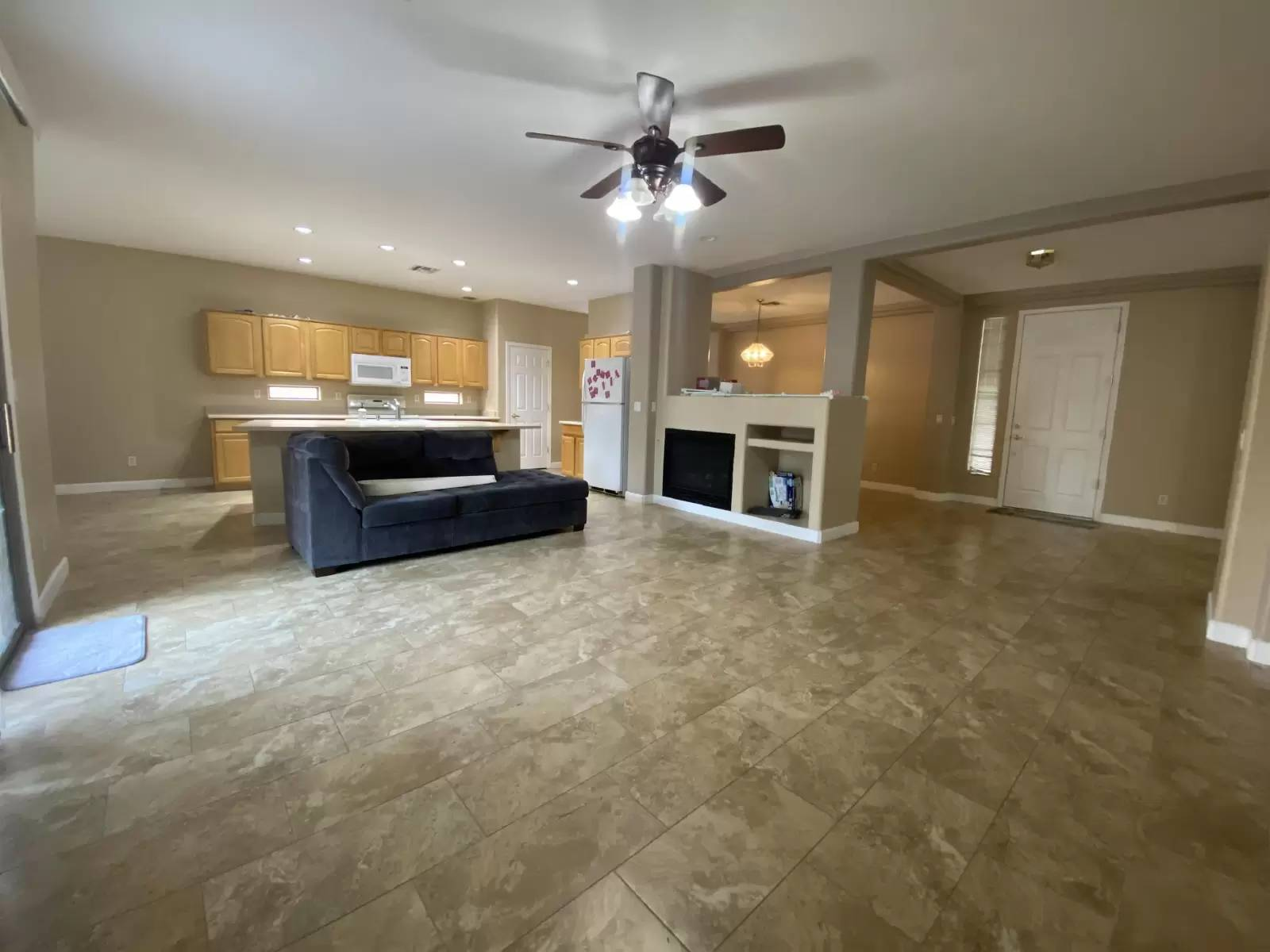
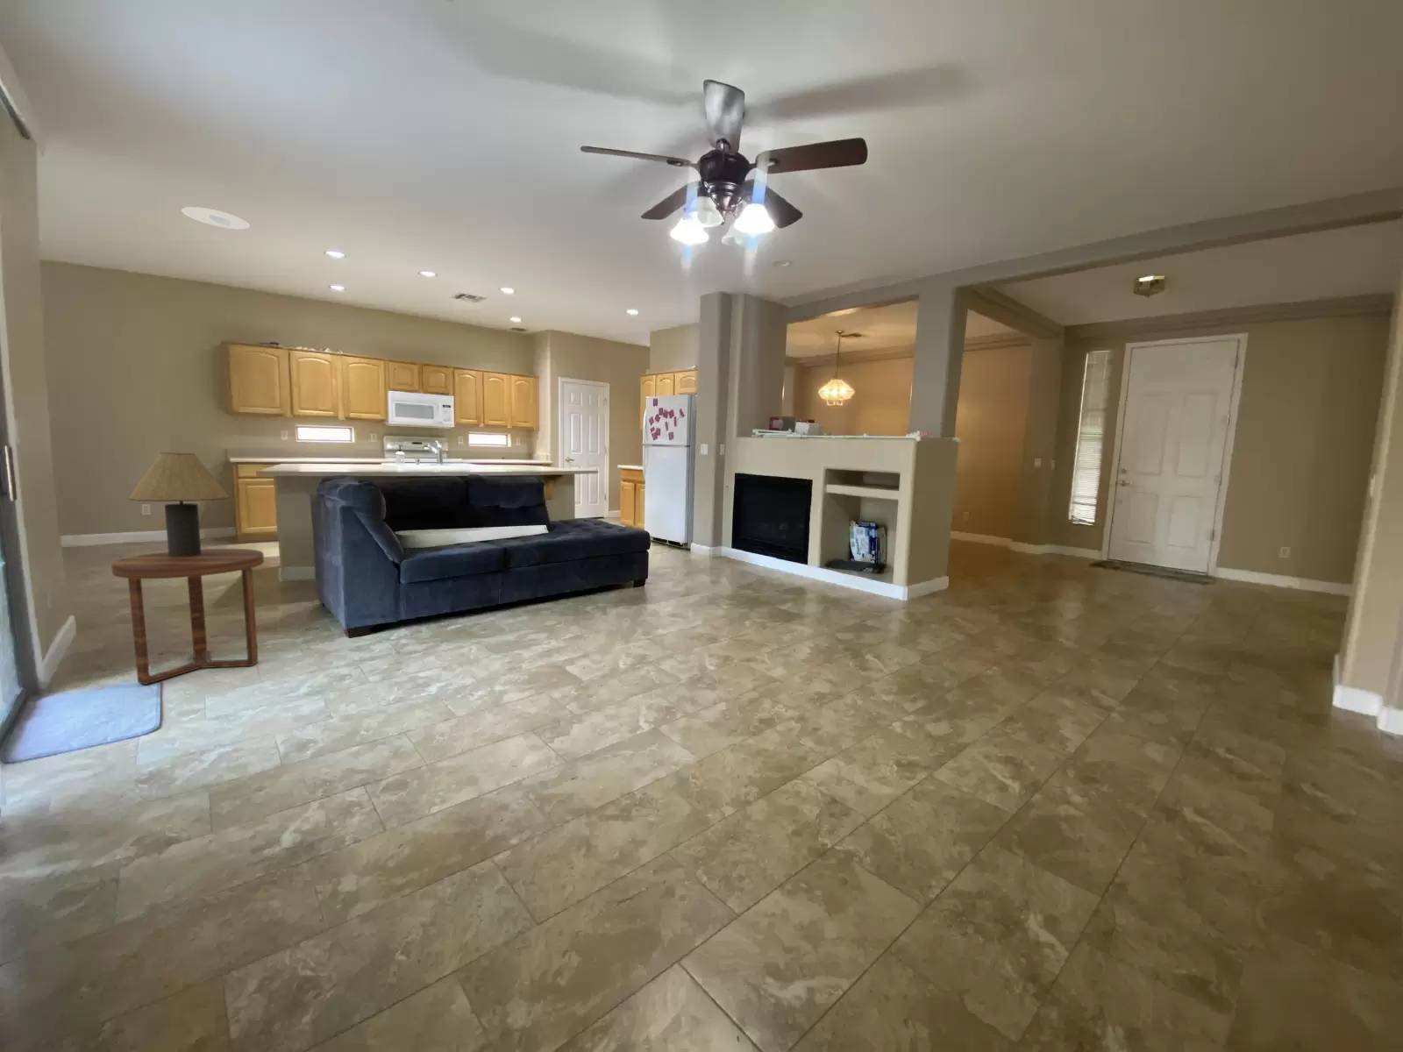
+ recessed light [181,206,251,230]
+ side table [110,548,265,685]
+ table lamp [127,452,230,557]
